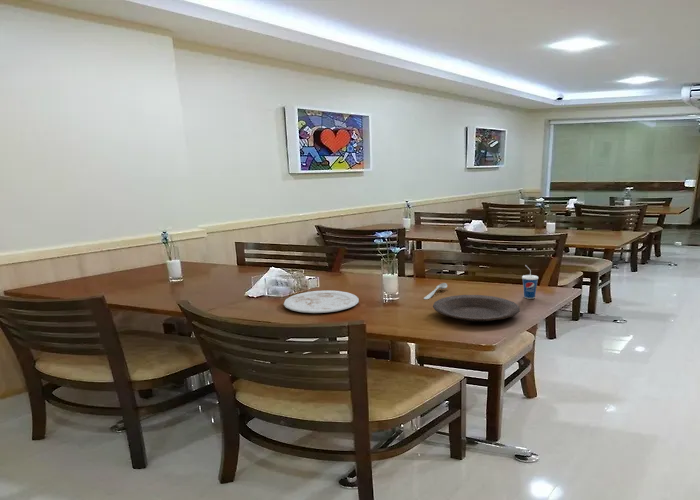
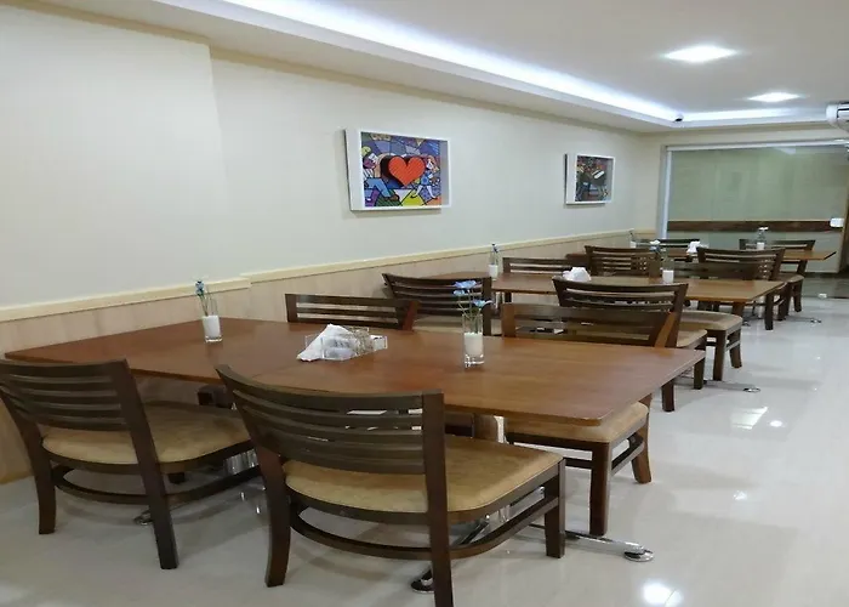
- cup [521,264,539,300]
- spoon [423,282,448,300]
- plate [283,289,360,314]
- plate [432,294,521,323]
